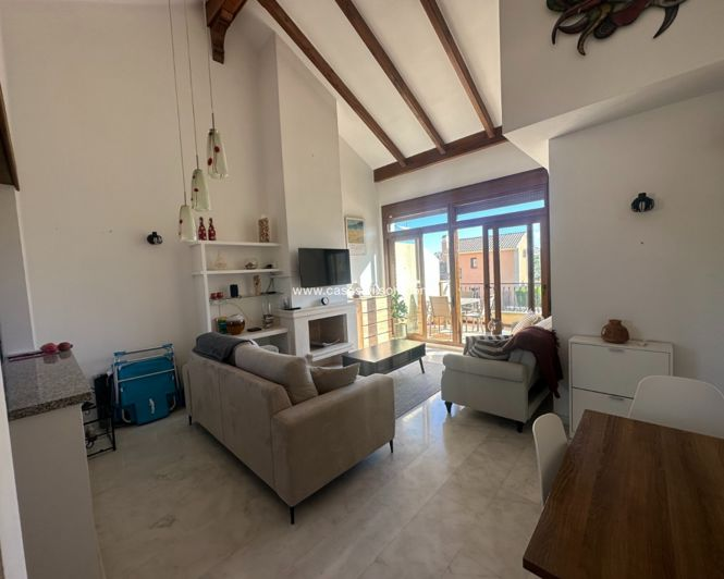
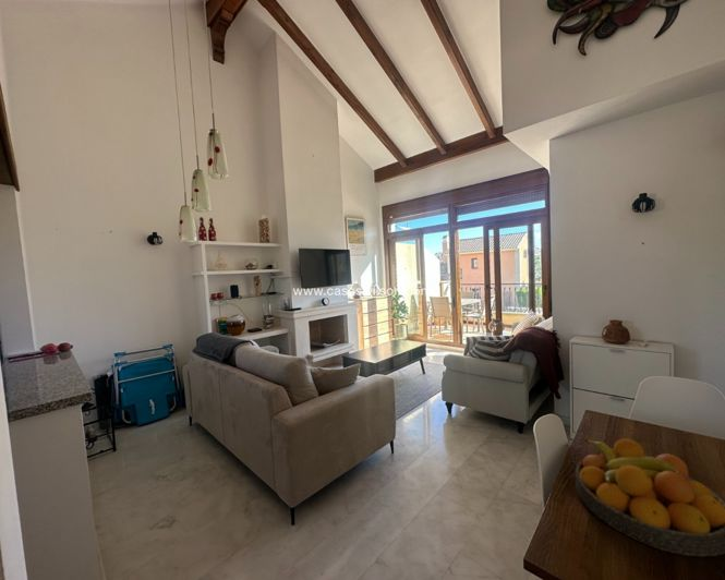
+ fruit bowl [575,437,725,558]
